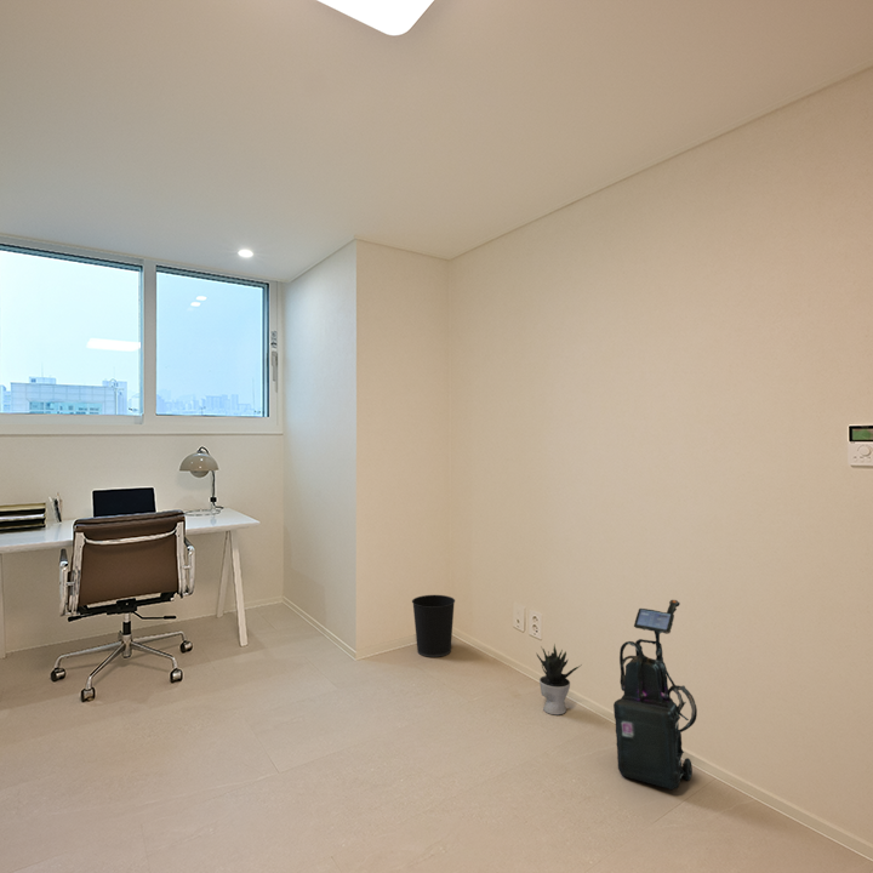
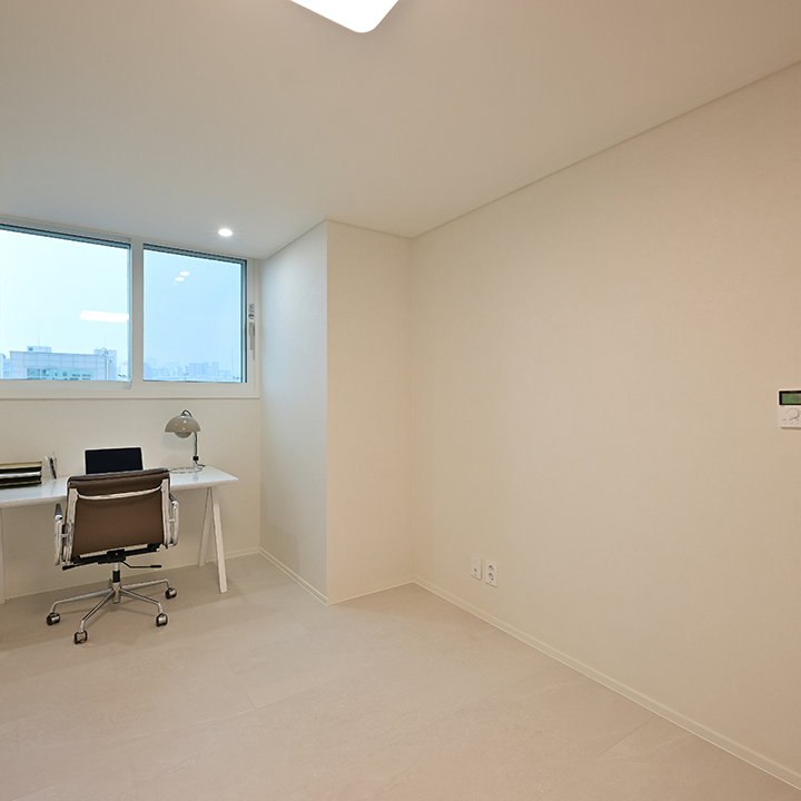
- wastebasket [411,594,456,658]
- vacuum cleaner [612,599,698,791]
- potted plant [536,643,583,715]
